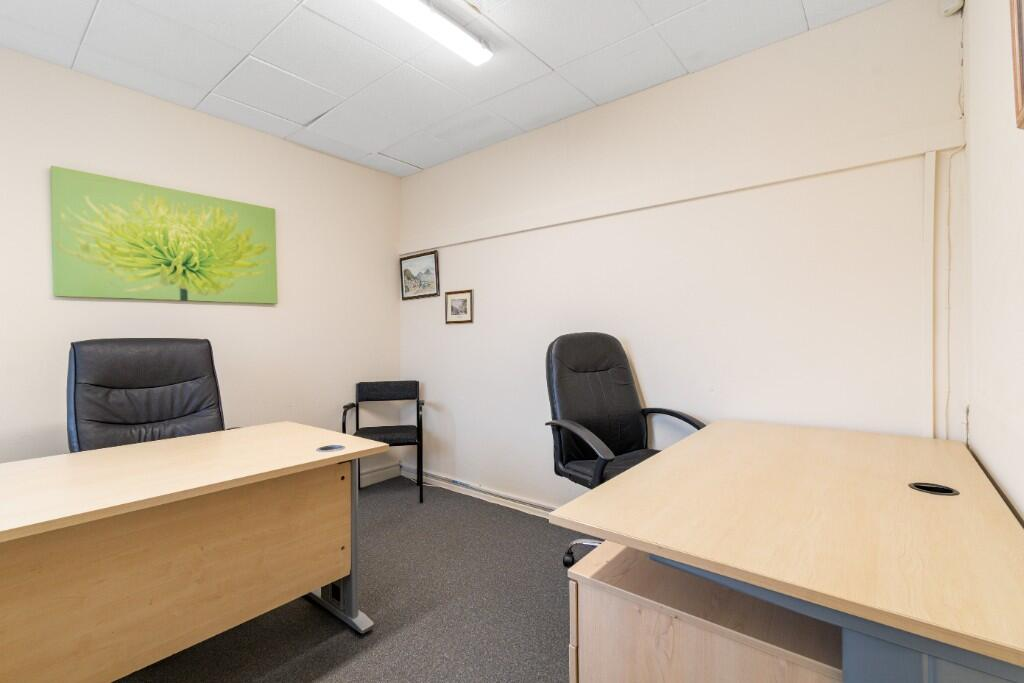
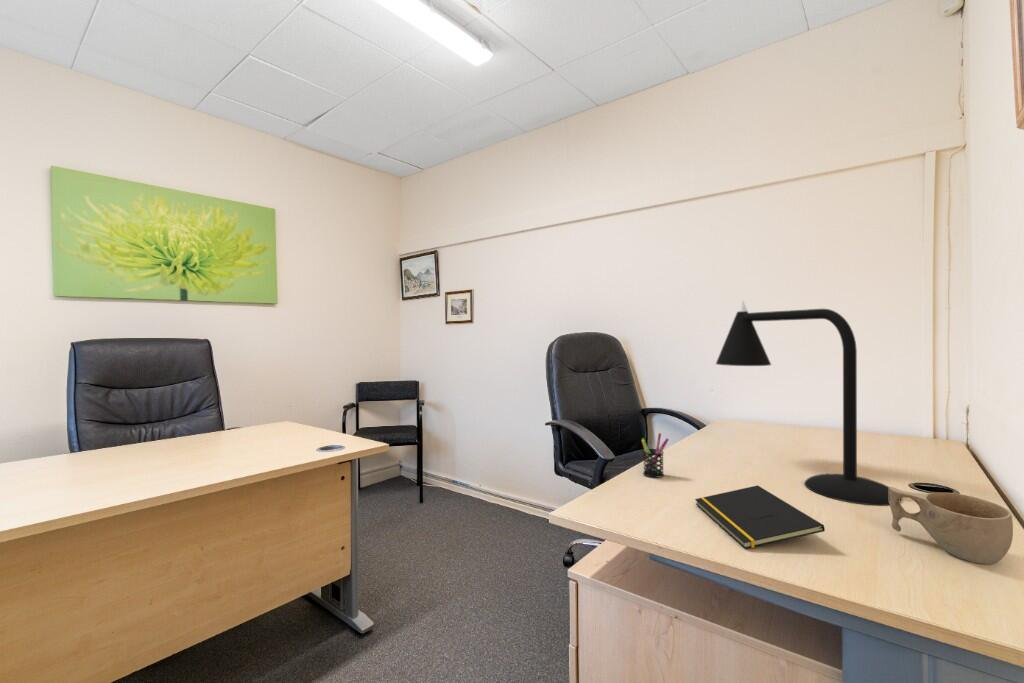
+ pen holder [641,432,670,479]
+ notepad [694,484,826,550]
+ cup [889,486,1014,565]
+ desk lamp [715,299,902,506]
